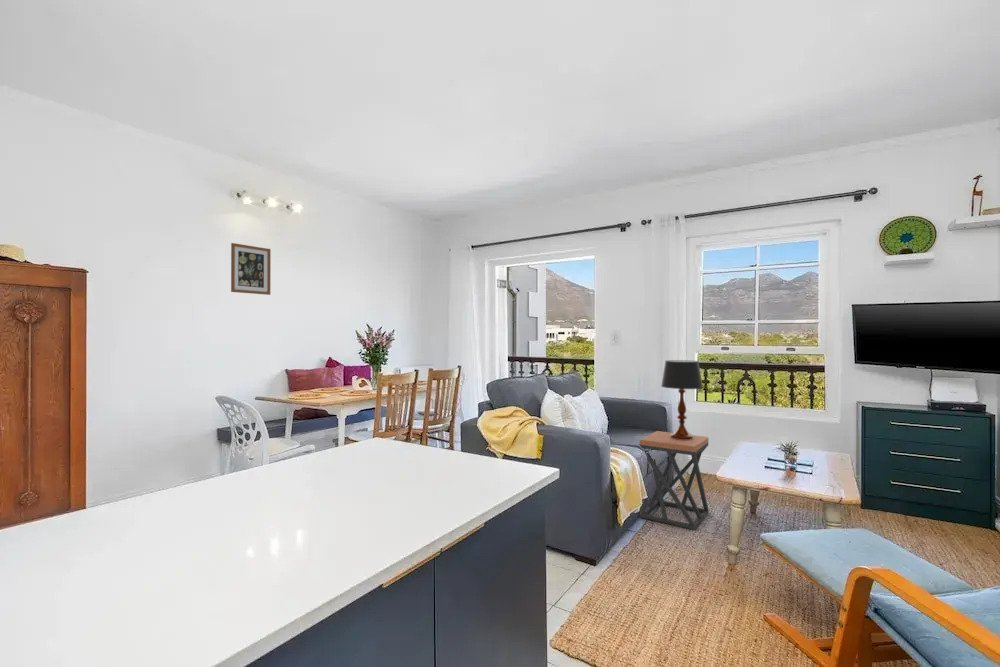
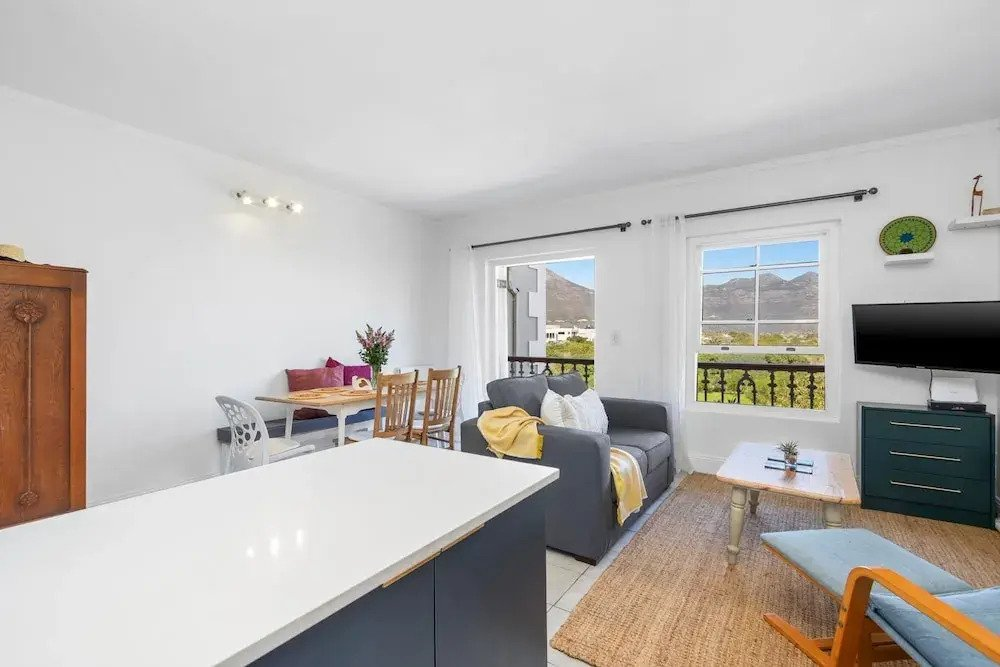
- table lamp [660,359,704,440]
- wall art [230,242,272,296]
- stool [639,430,710,531]
